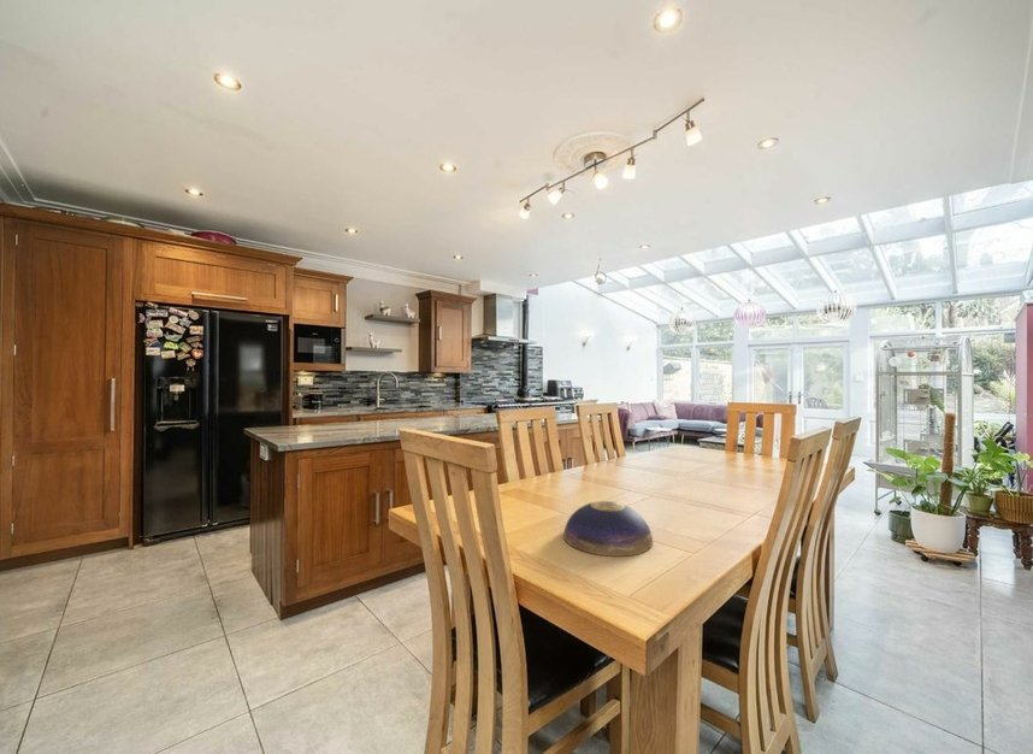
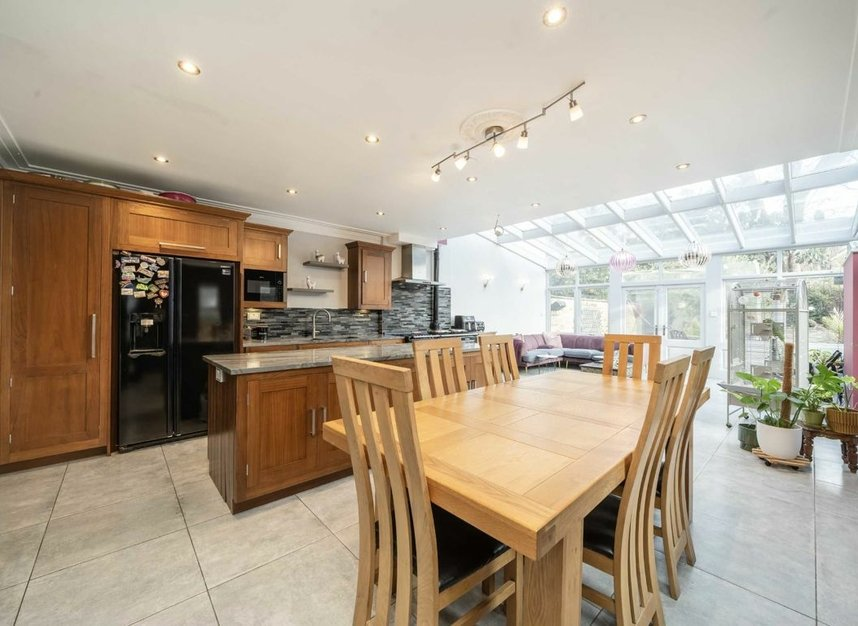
- decorative bowl [562,500,654,558]
